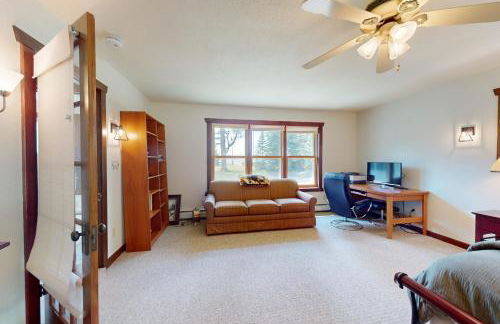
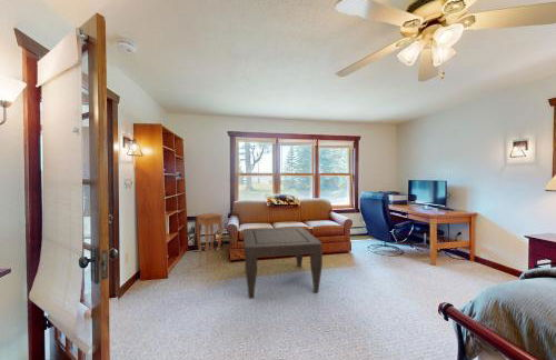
+ side table [193,212,225,271]
+ coffee table [242,226,324,300]
